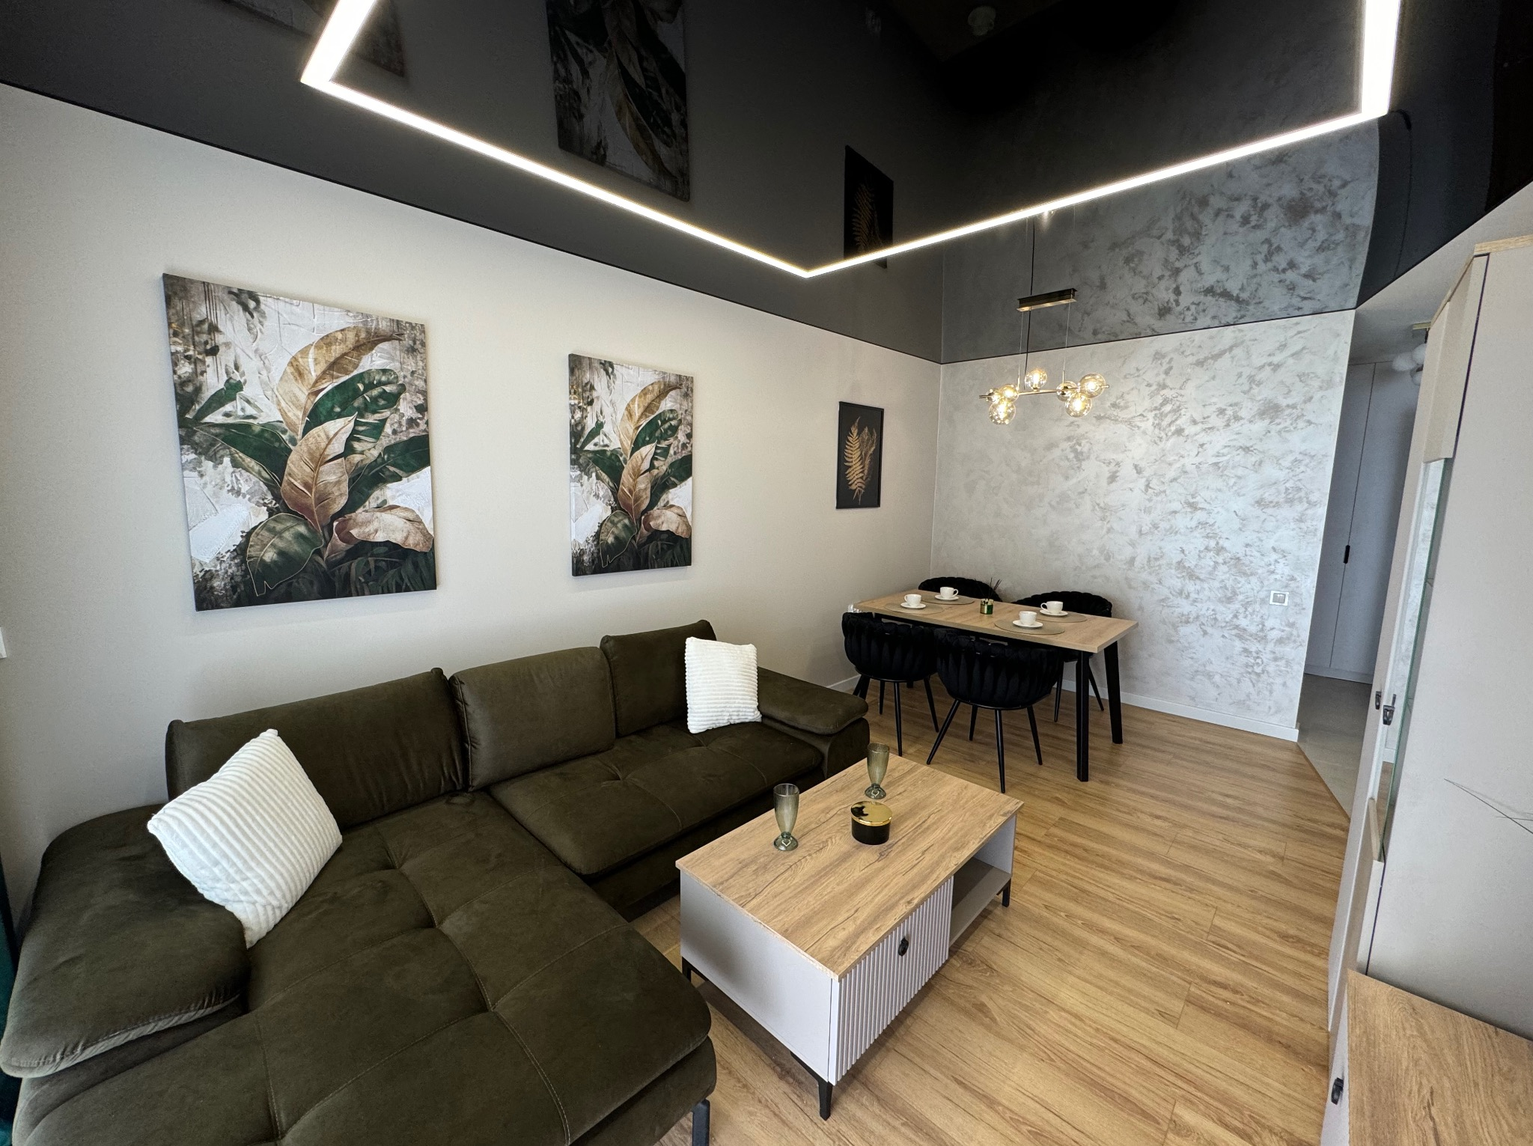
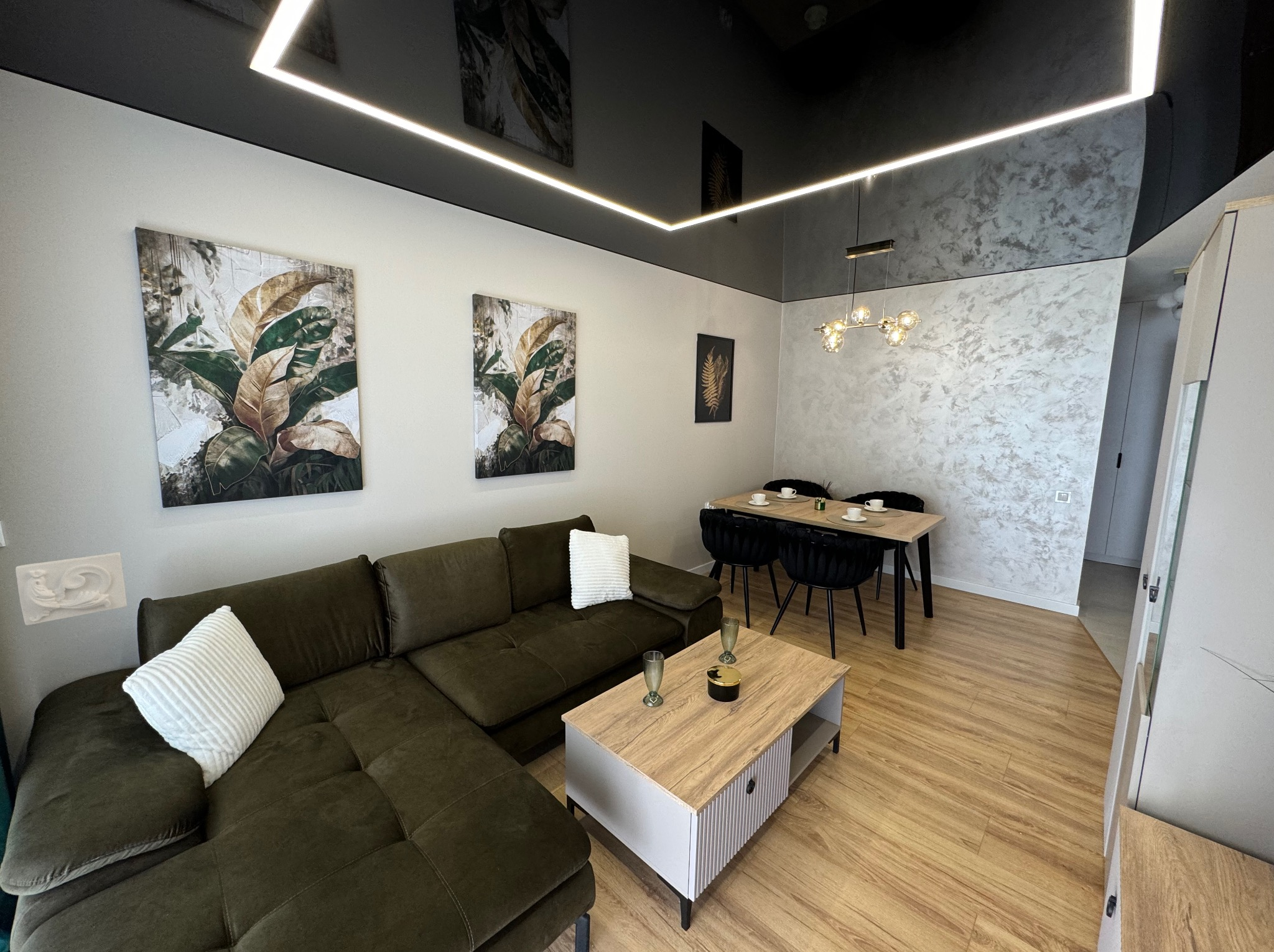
+ wall ornament [15,552,128,626]
